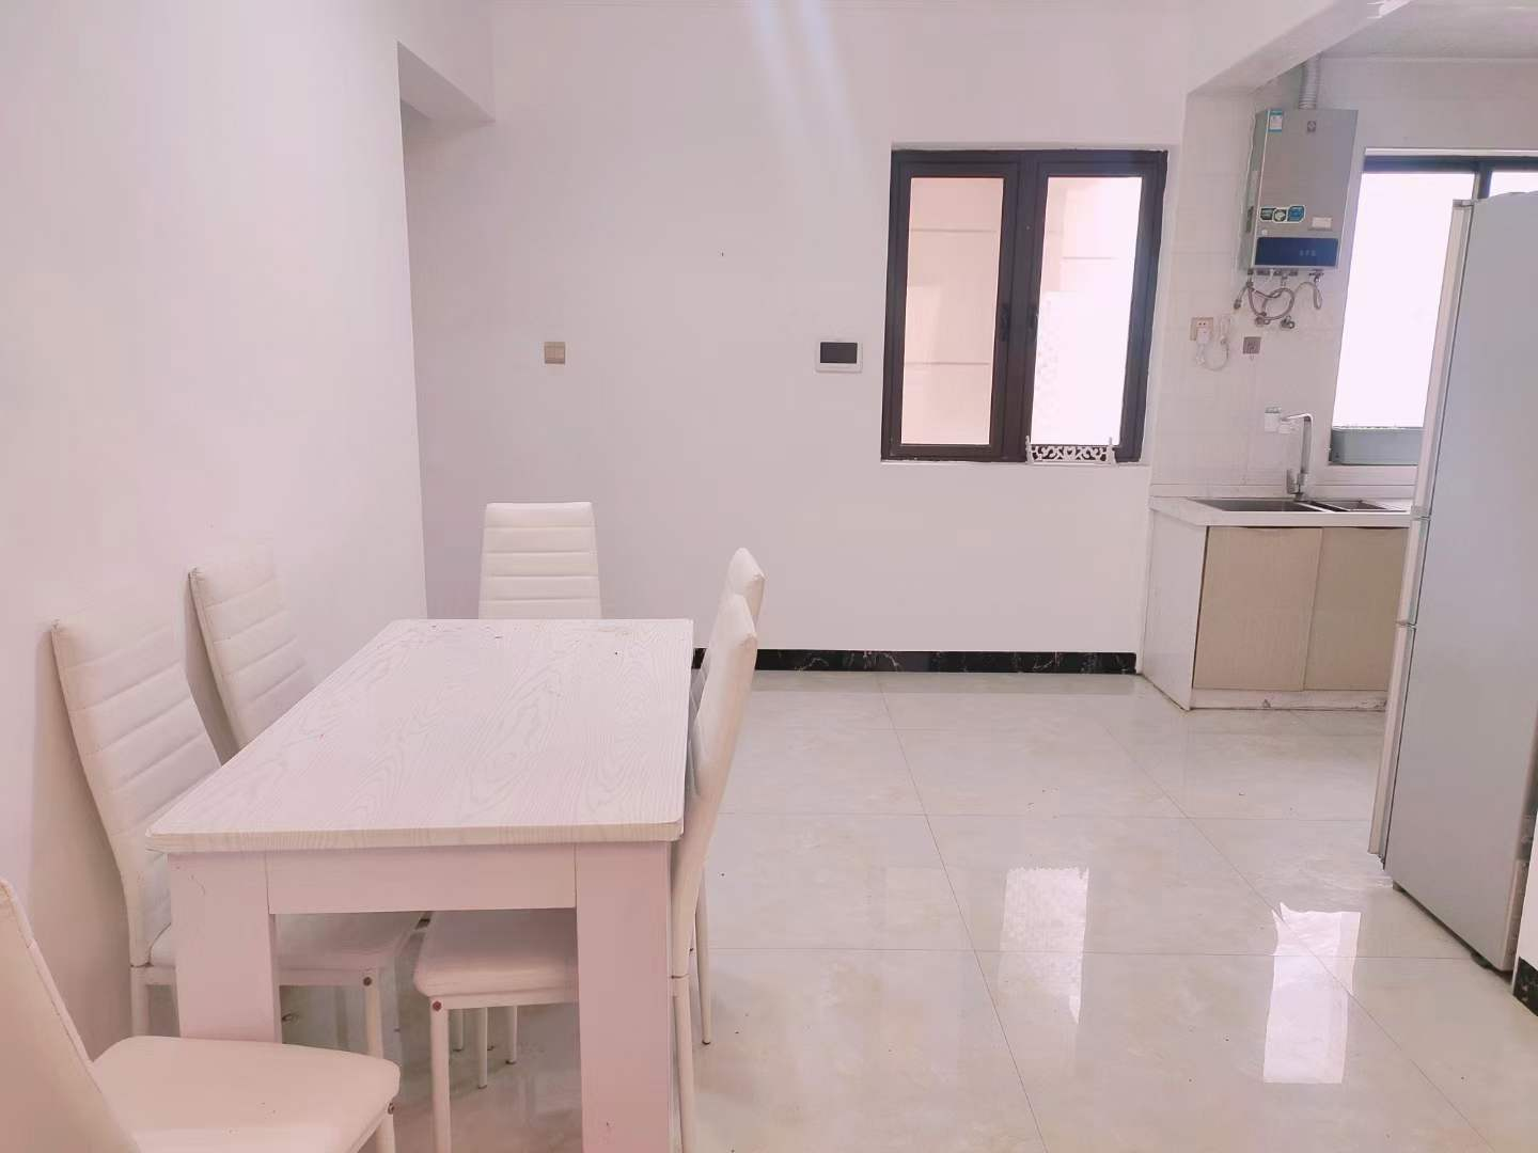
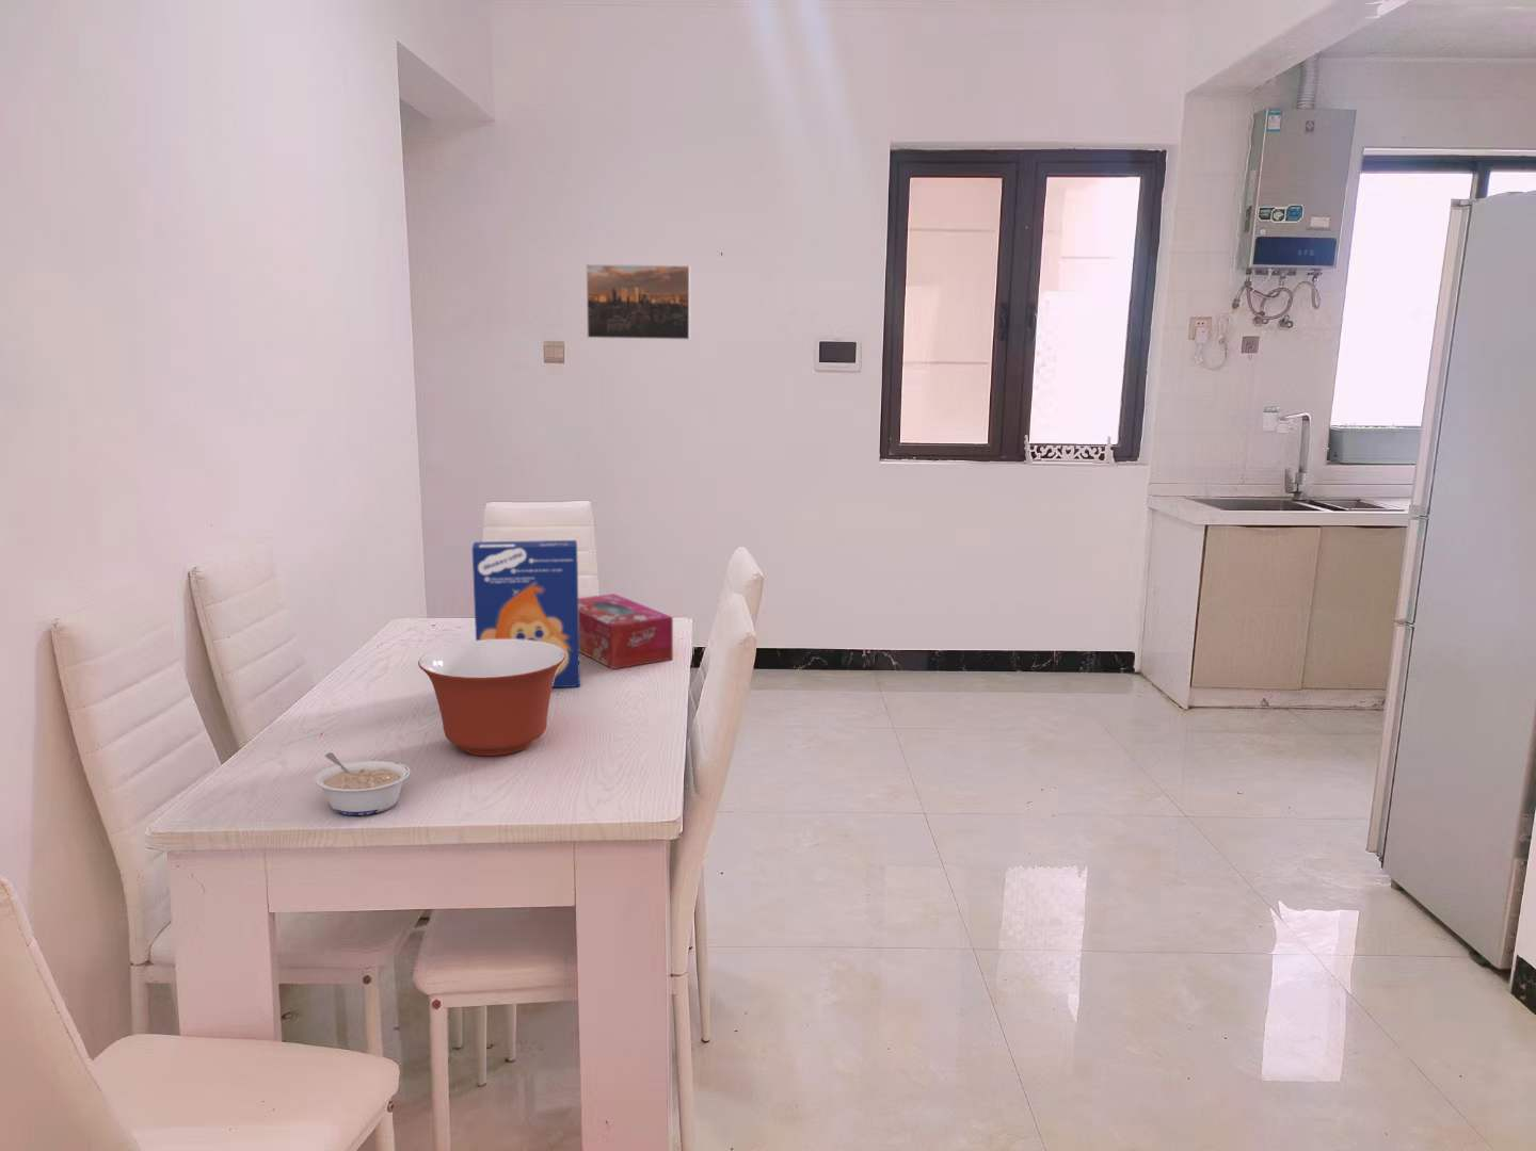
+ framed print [584,264,691,341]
+ mixing bowl [417,640,566,757]
+ tissue box [578,592,674,670]
+ cereal box [472,539,582,688]
+ legume [313,751,411,816]
